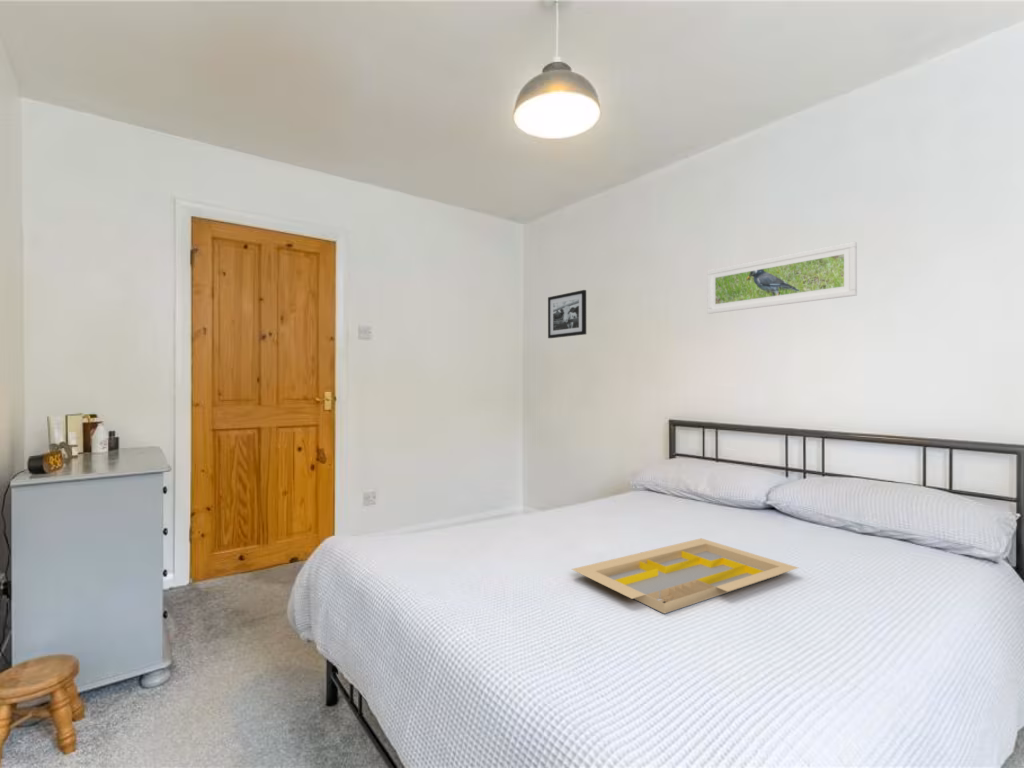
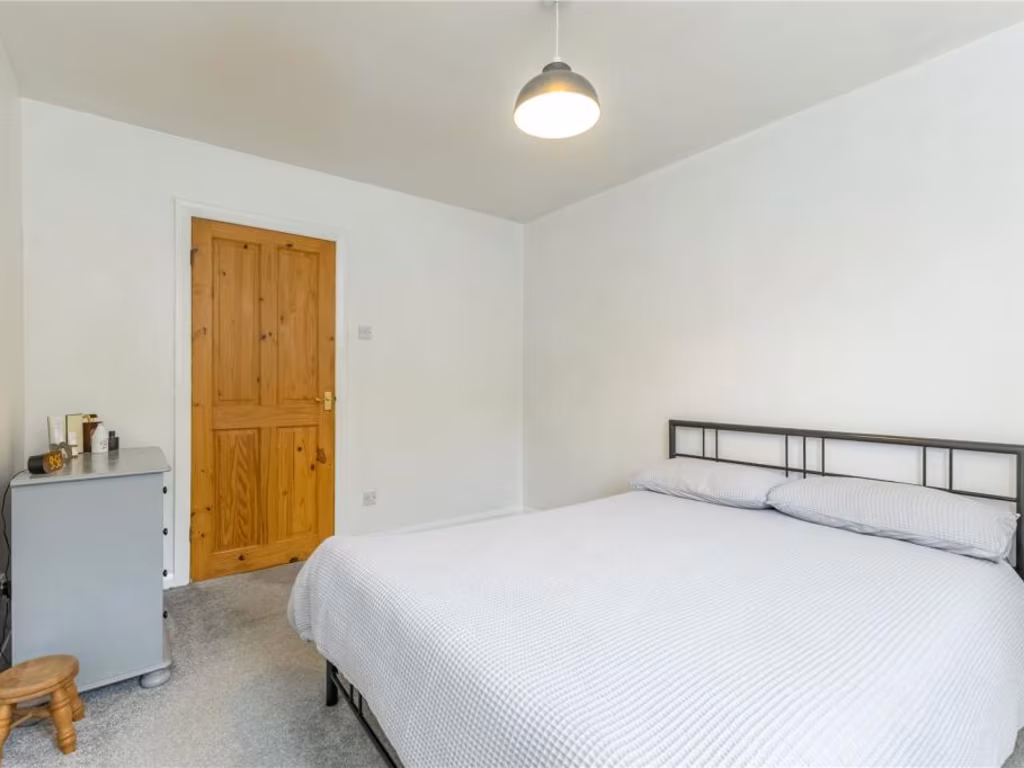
- picture frame [547,289,587,339]
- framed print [706,241,858,315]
- serving tray [571,537,799,615]
